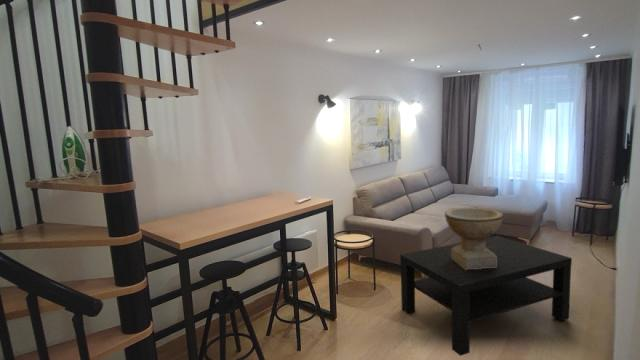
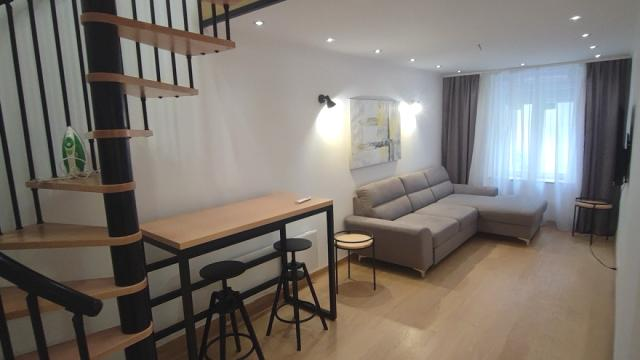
- coffee table [399,235,573,357]
- decorative bowl [444,207,504,270]
